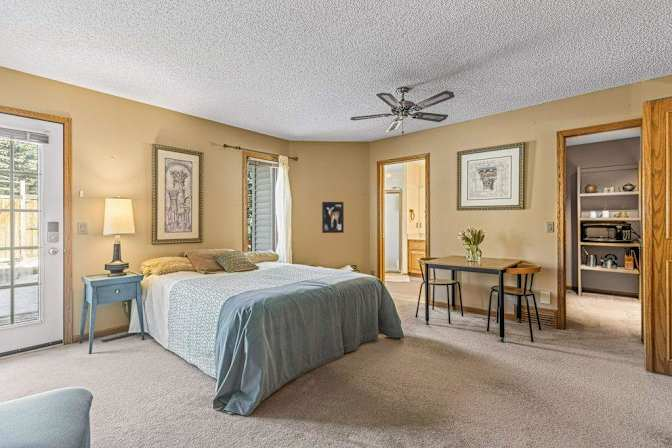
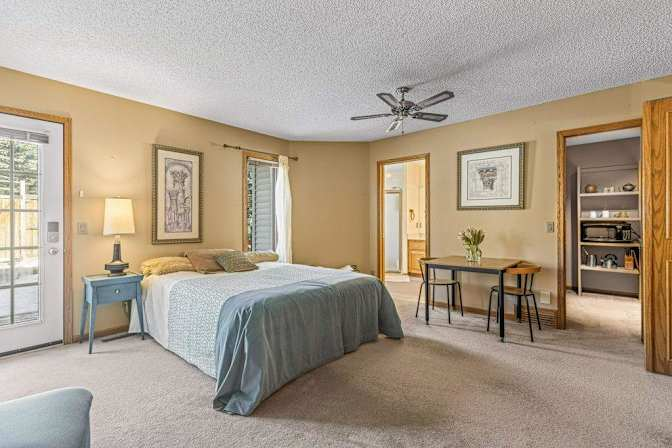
- wall art [321,201,345,234]
